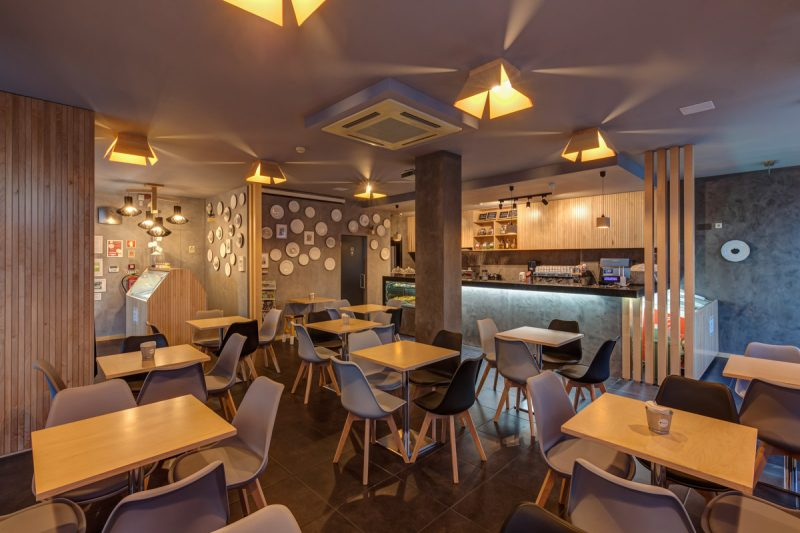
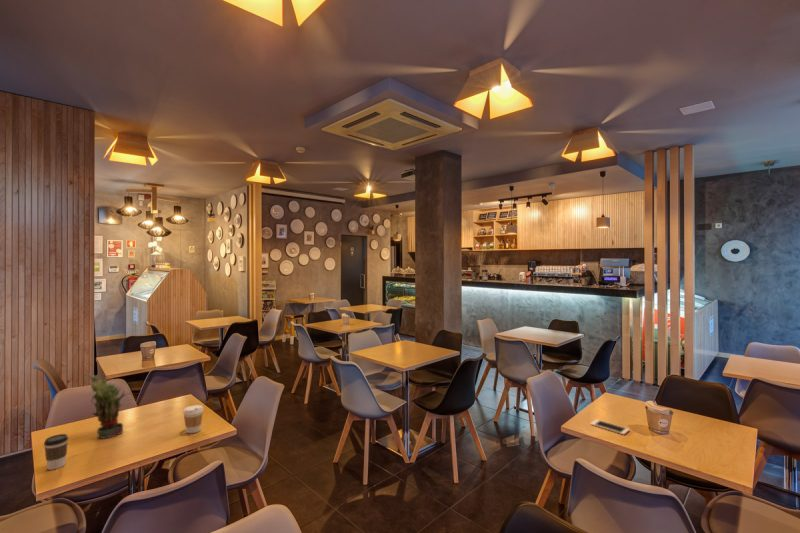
+ coffee cup [43,433,69,471]
+ coffee cup [182,404,204,434]
+ cell phone [589,418,630,436]
+ potted plant [86,372,134,440]
